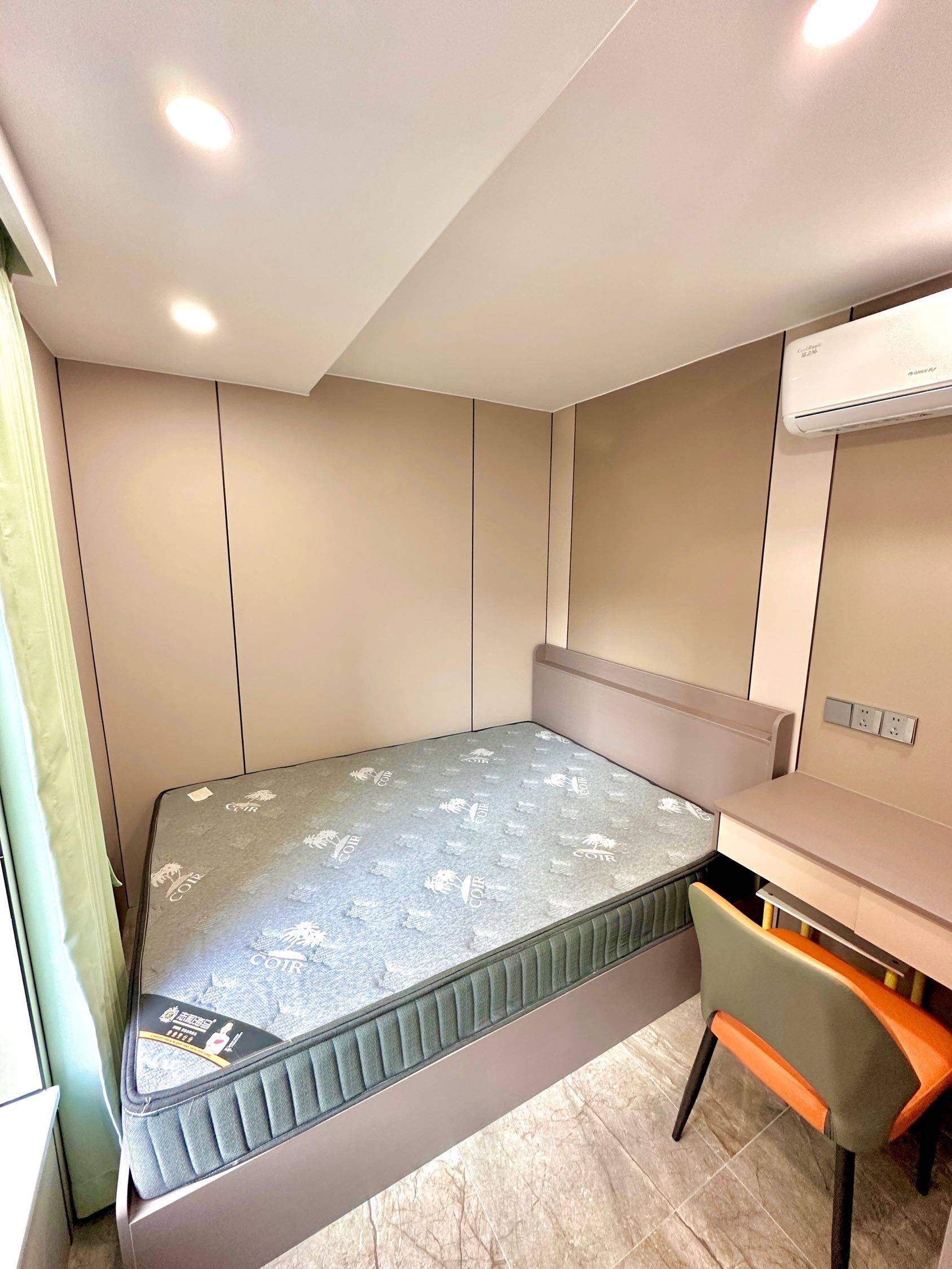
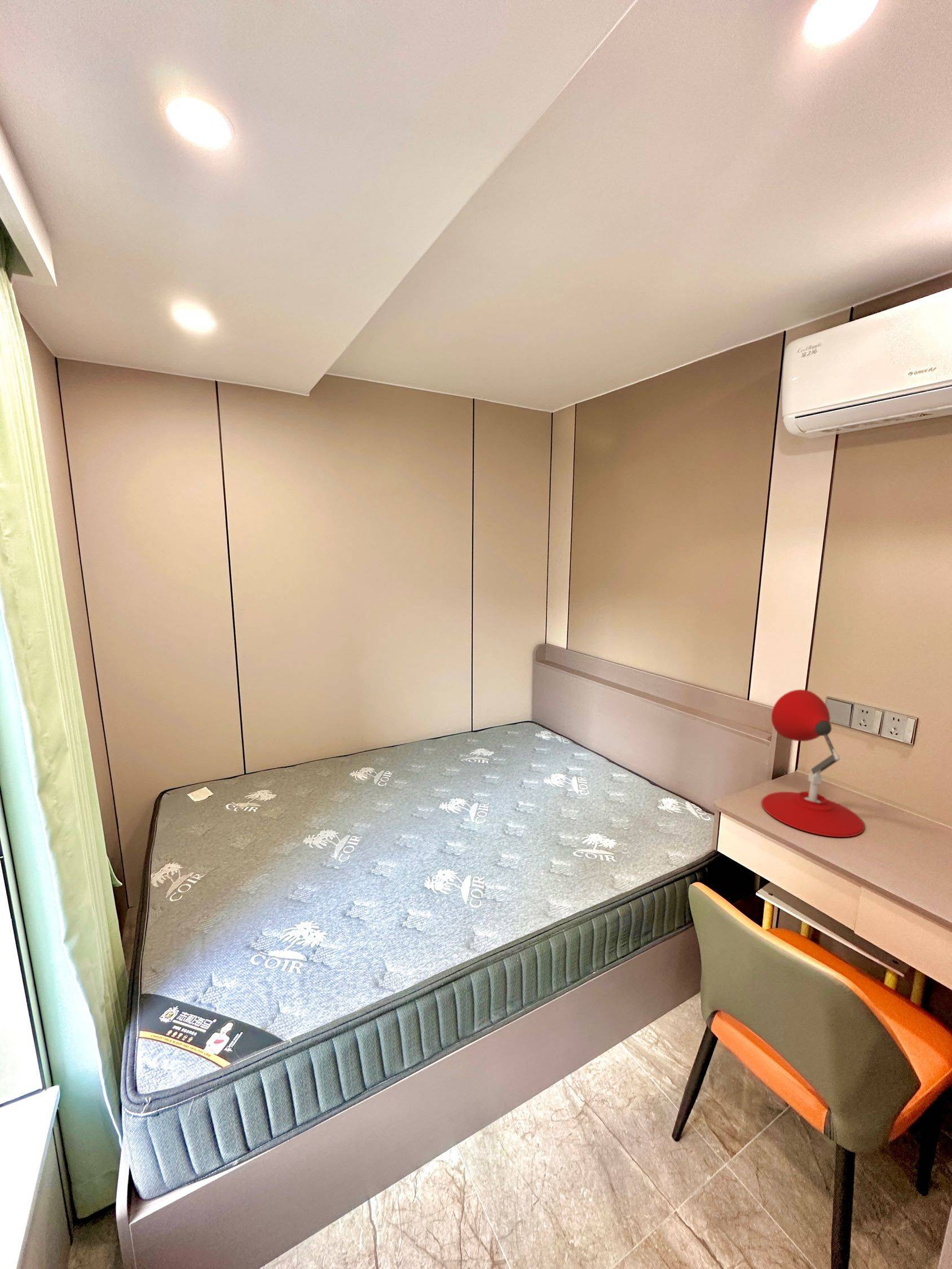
+ desk lamp [761,689,865,838]
